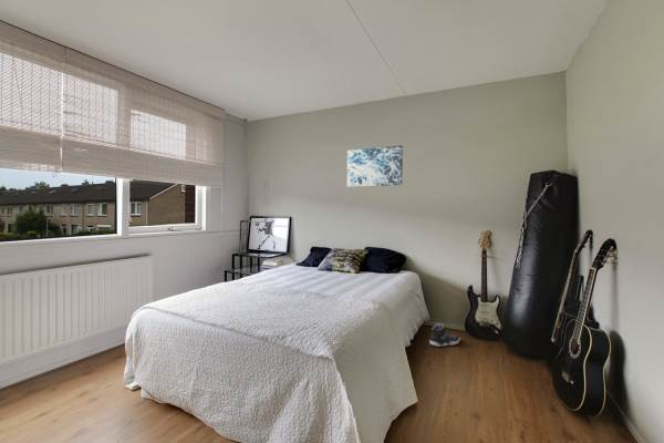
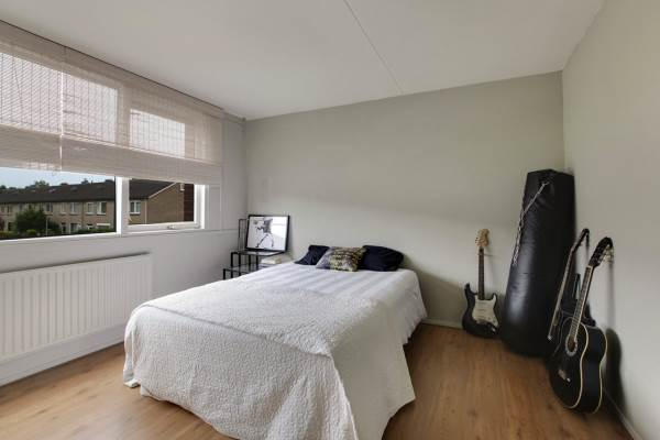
- wall art [346,144,404,188]
- sneaker [428,322,460,348]
